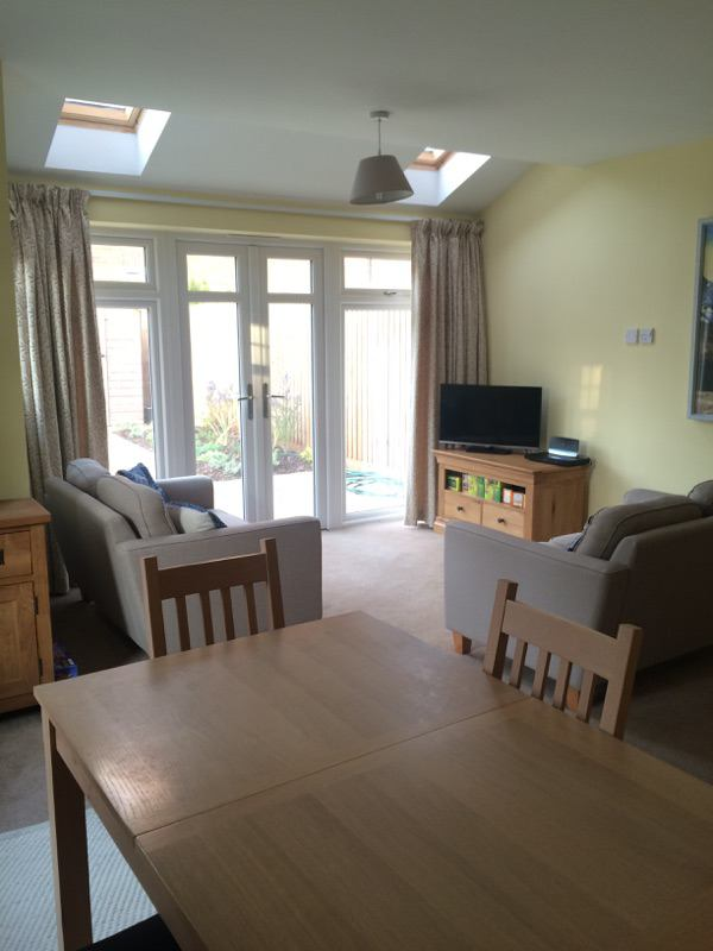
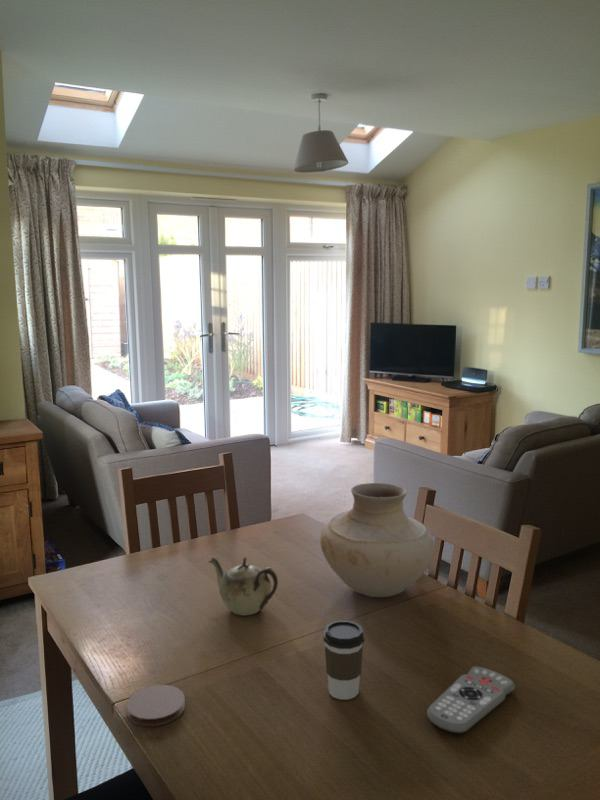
+ vase [319,482,436,598]
+ remote control [426,665,516,735]
+ teapot [207,556,279,616]
+ coffee cup [322,619,365,701]
+ coaster [126,684,186,727]
